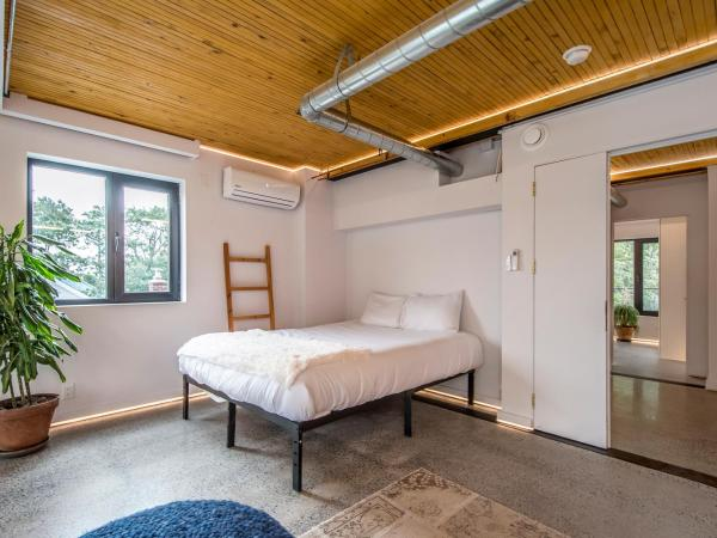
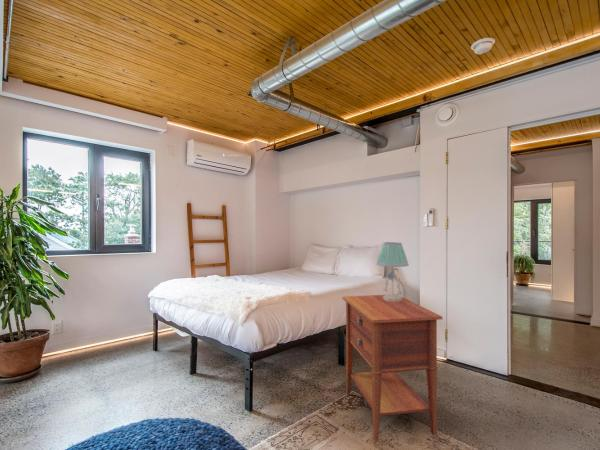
+ nightstand [341,293,444,443]
+ table lamp [376,241,410,302]
